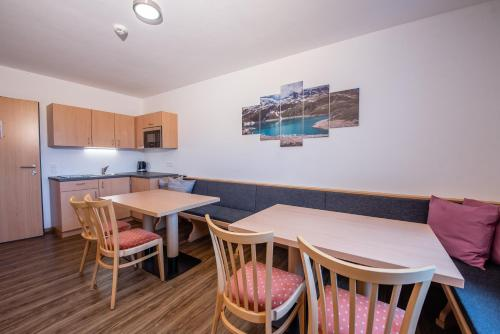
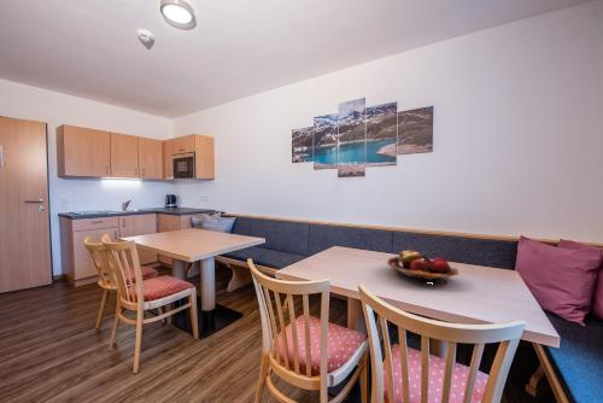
+ fruit basket [386,249,461,285]
